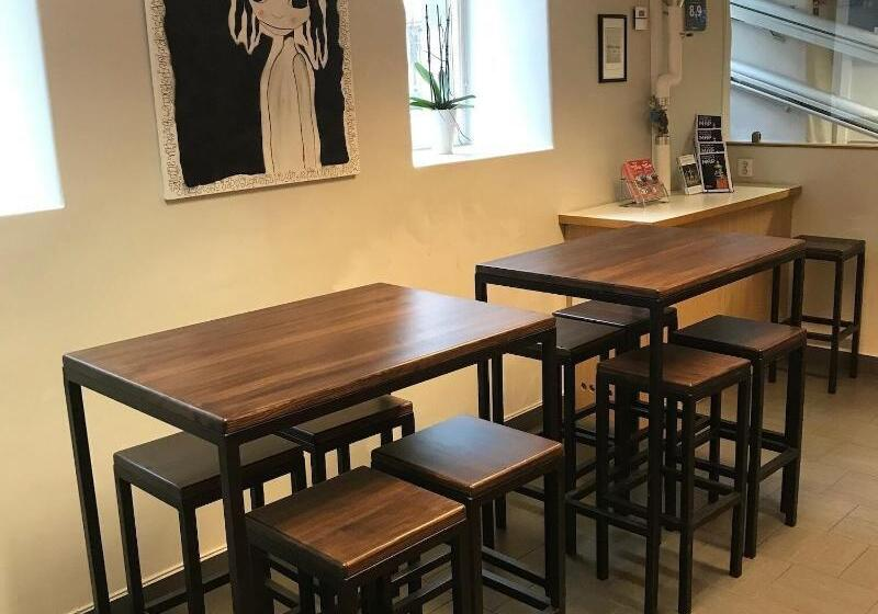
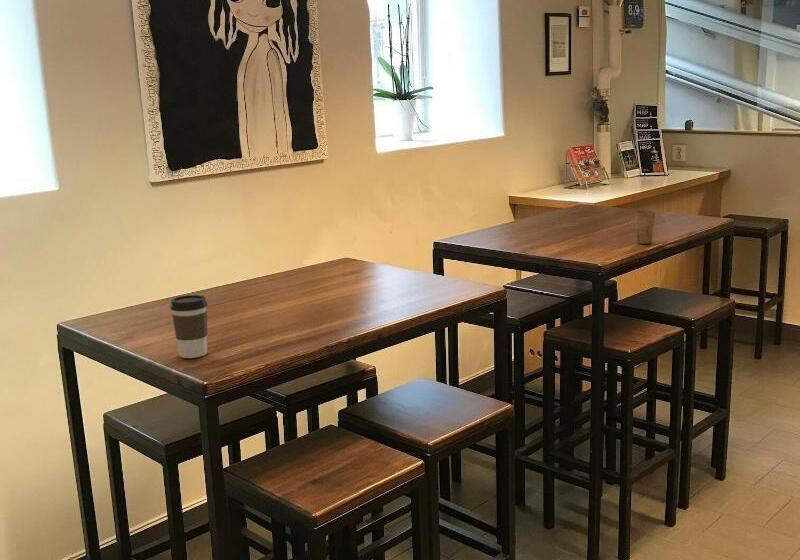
+ cup [634,205,656,245]
+ coffee cup [169,294,208,359]
